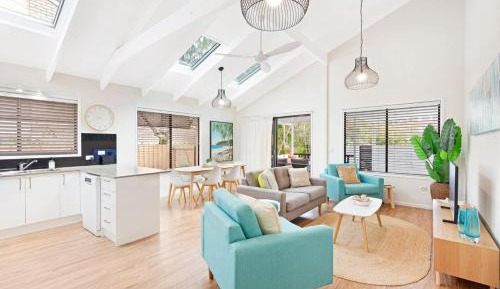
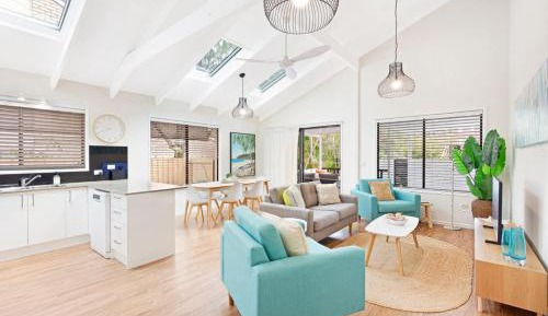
+ floor lamp [441,144,463,232]
